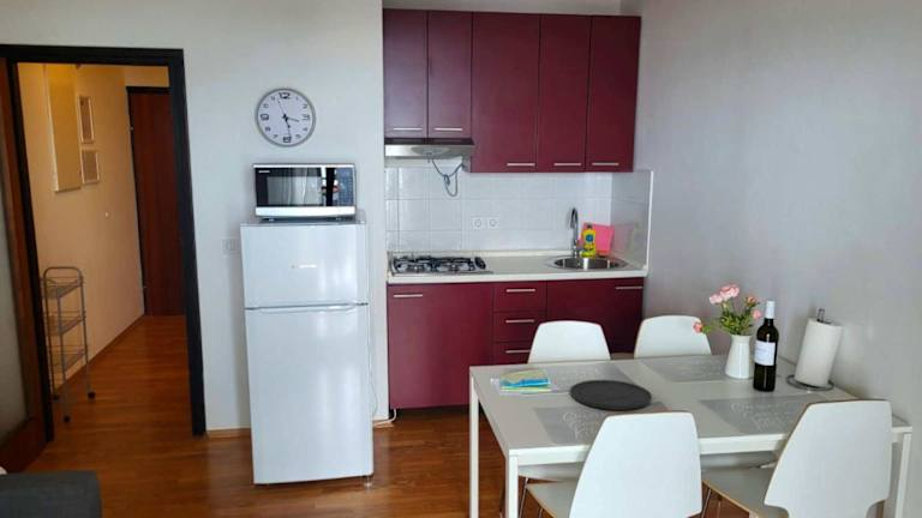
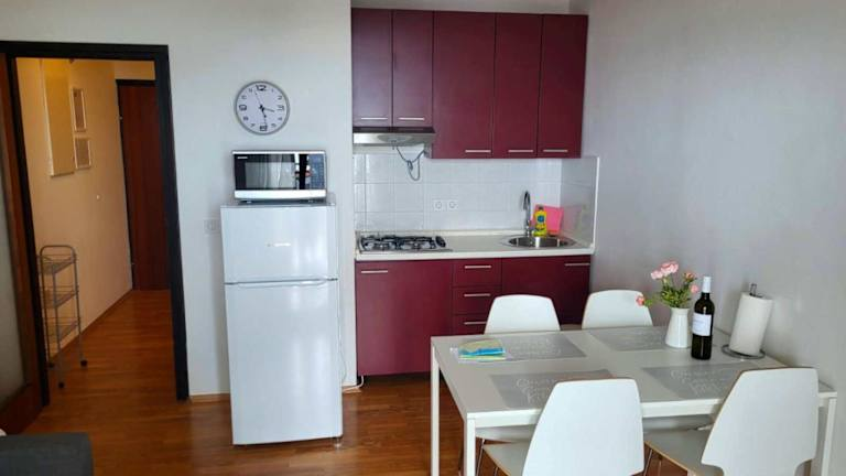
- plate [569,379,653,411]
